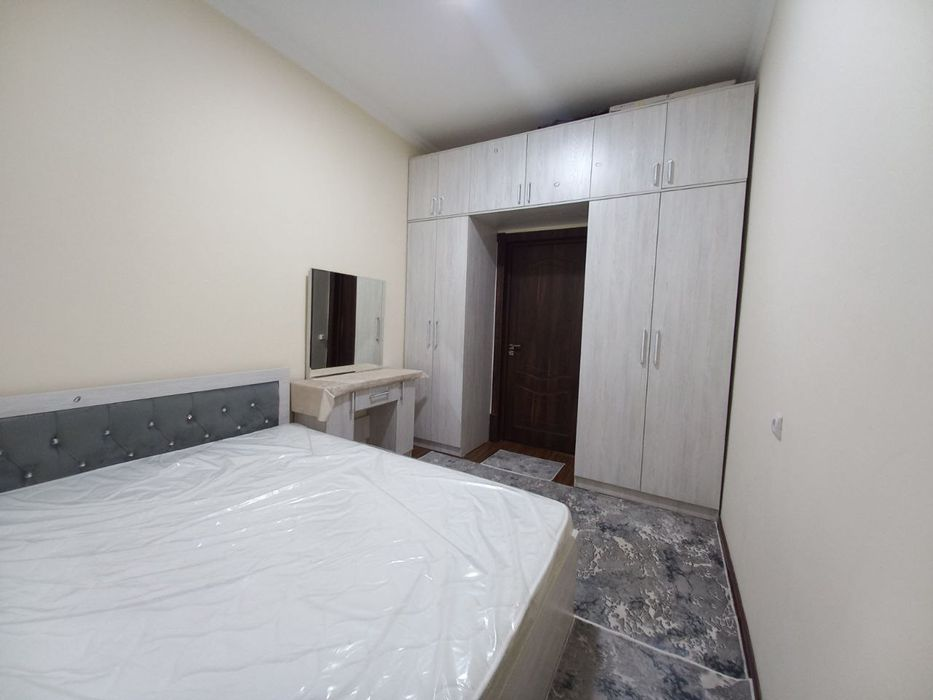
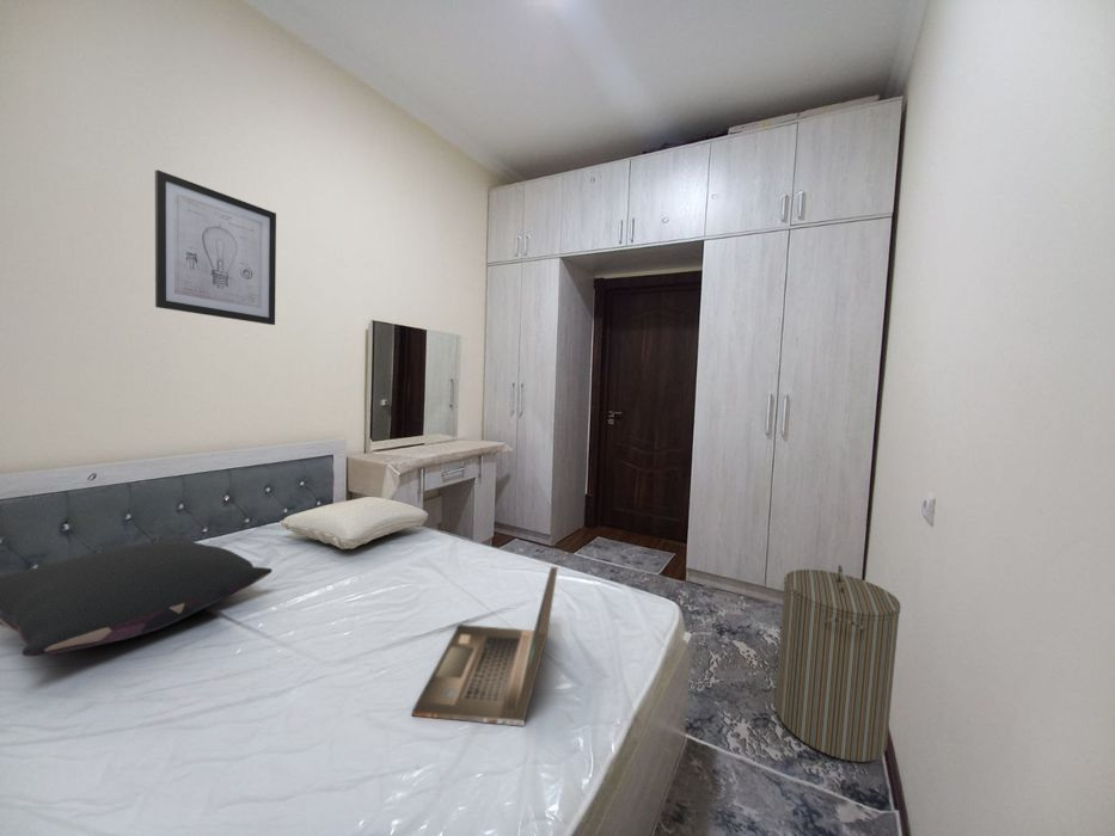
+ laundry hamper [774,564,902,763]
+ pillow [280,496,429,551]
+ pillow [0,536,274,657]
+ laptop [411,566,559,727]
+ wall art [154,168,277,326]
